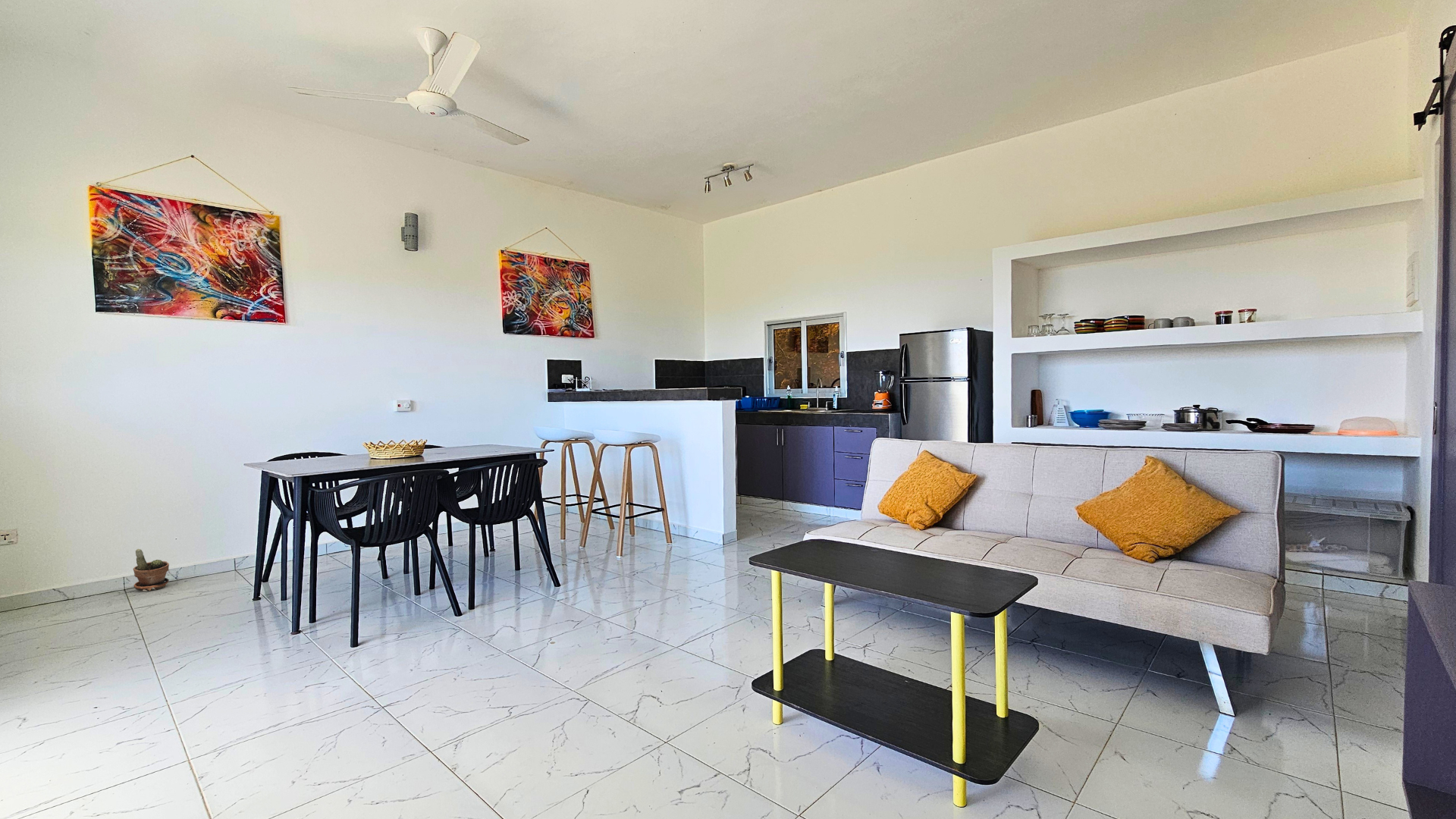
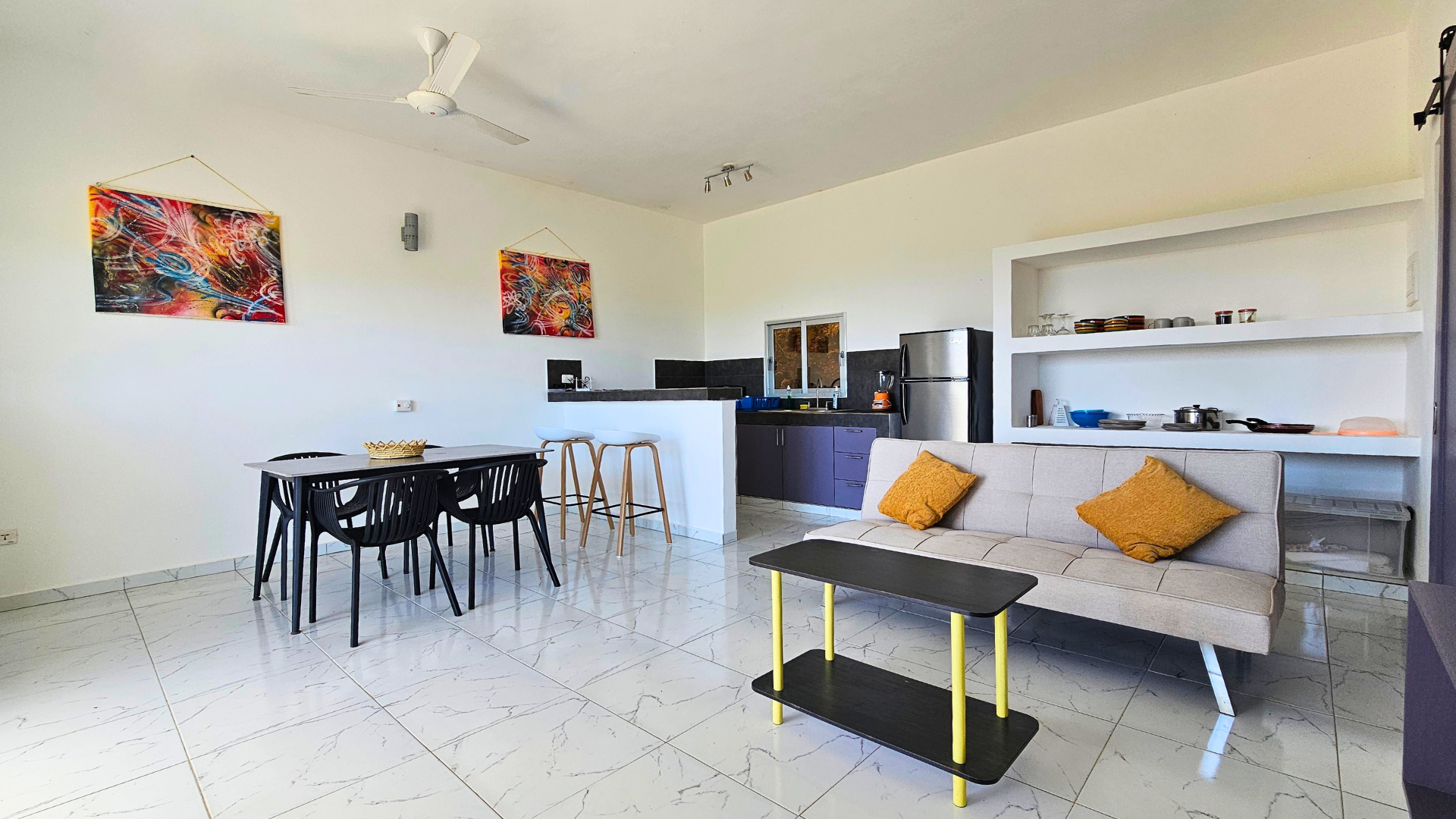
- potted plant [133,548,170,591]
